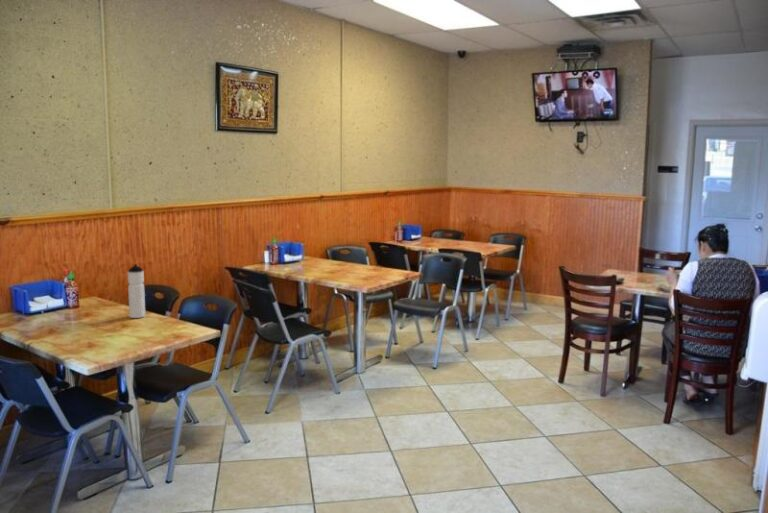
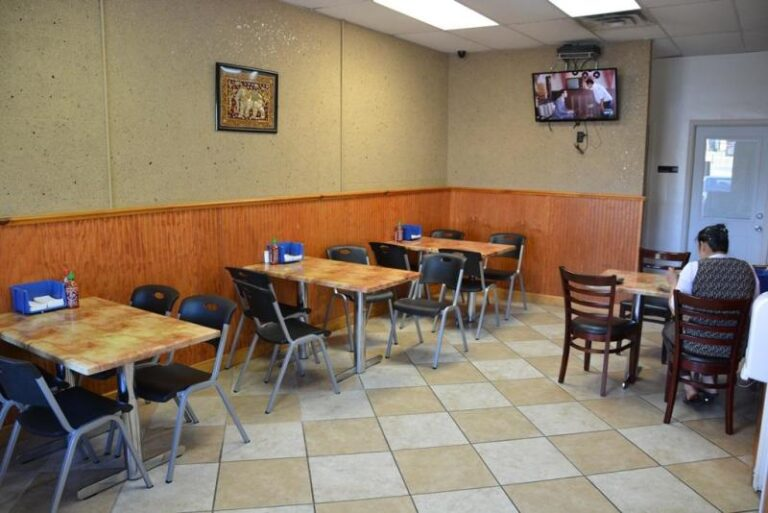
- water bottle [127,263,146,319]
